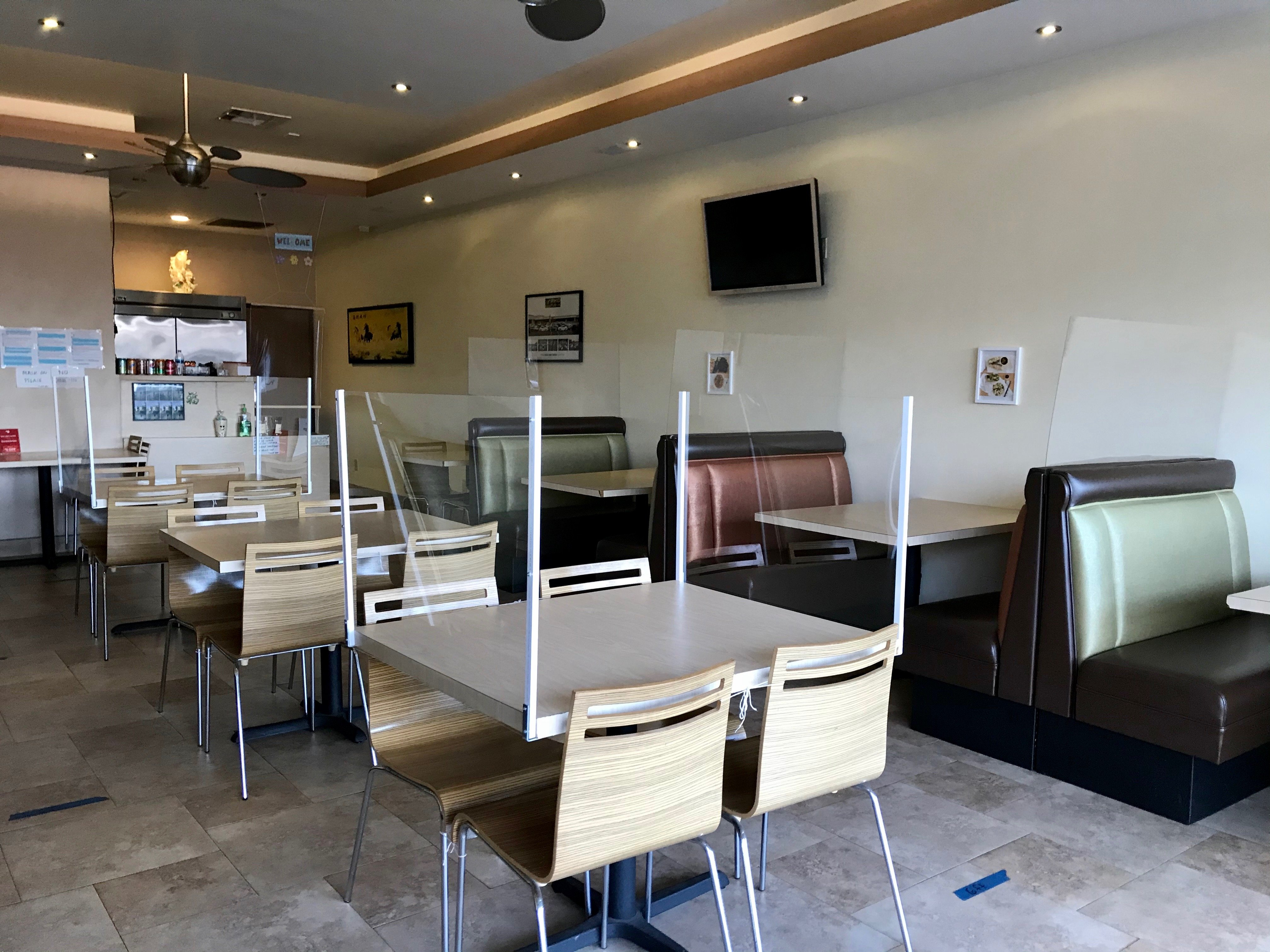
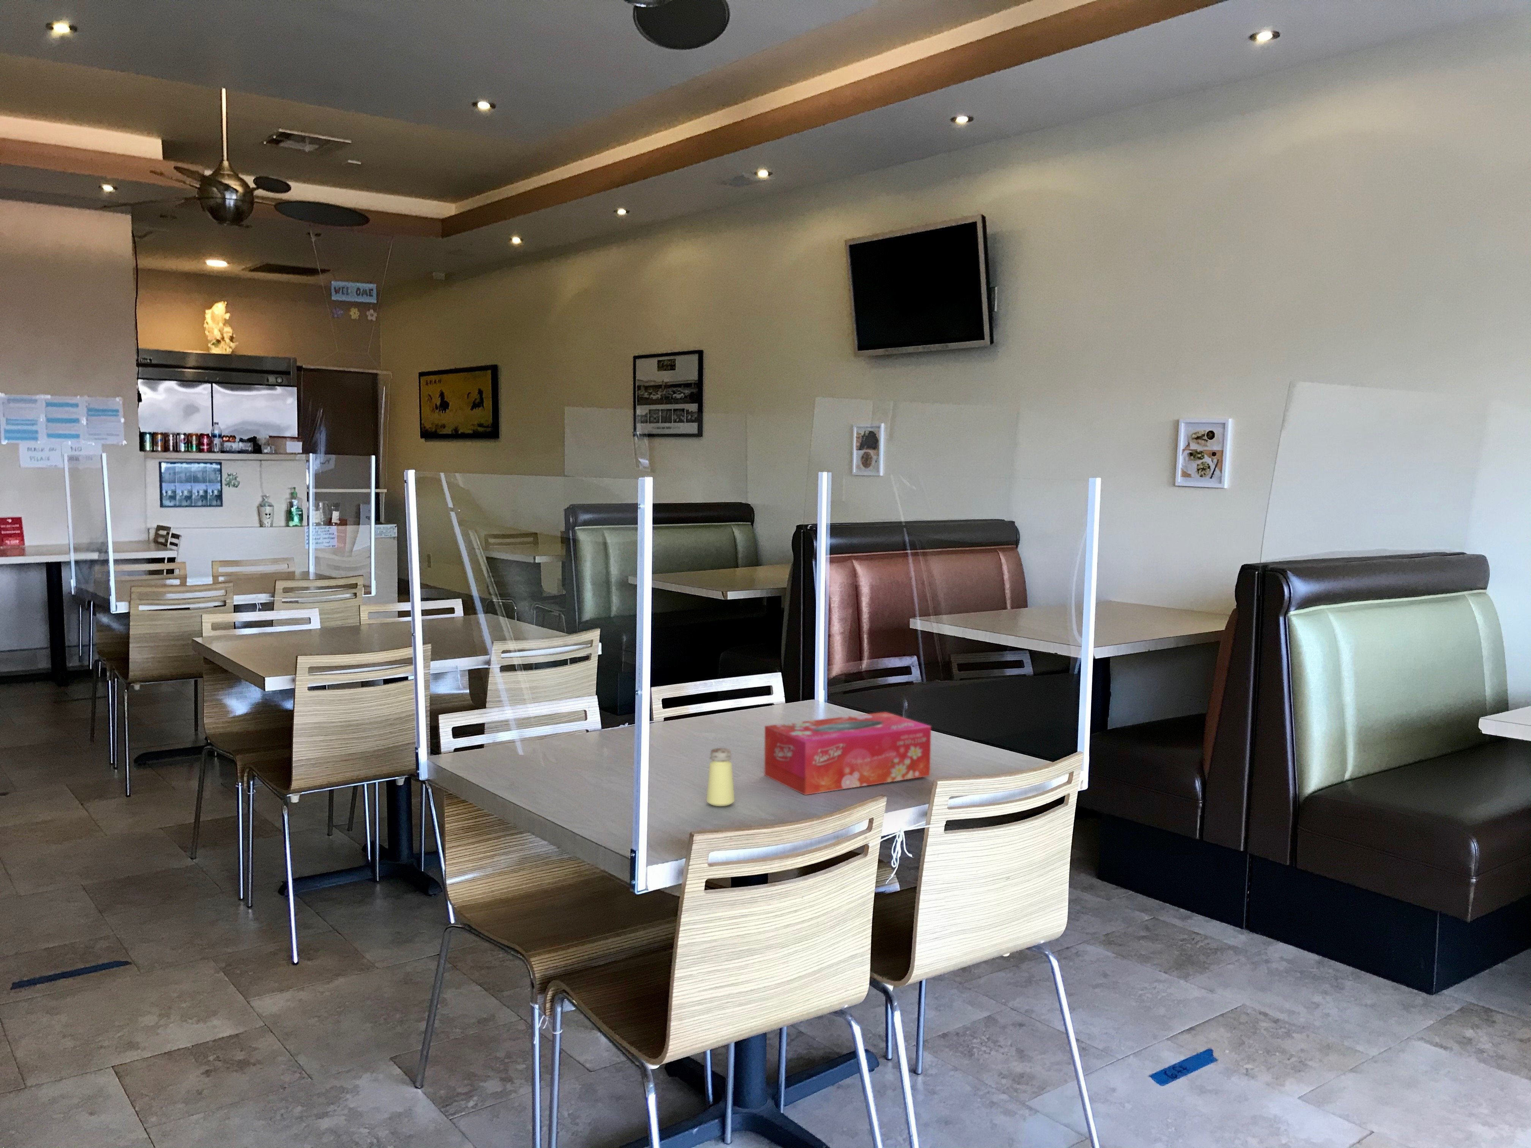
+ tissue box [764,711,932,796]
+ saltshaker [706,748,735,807]
